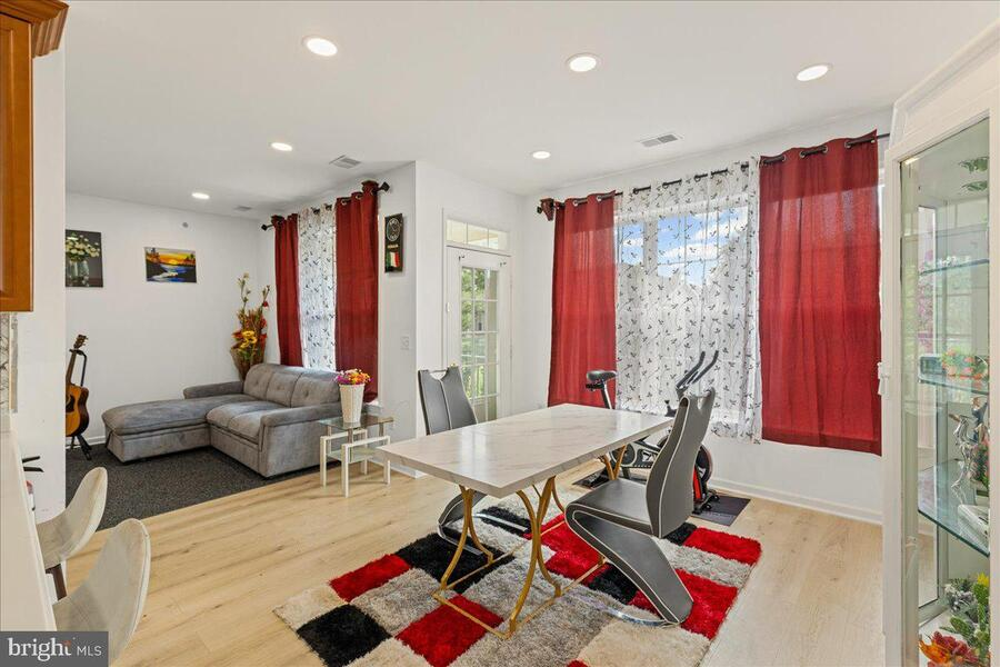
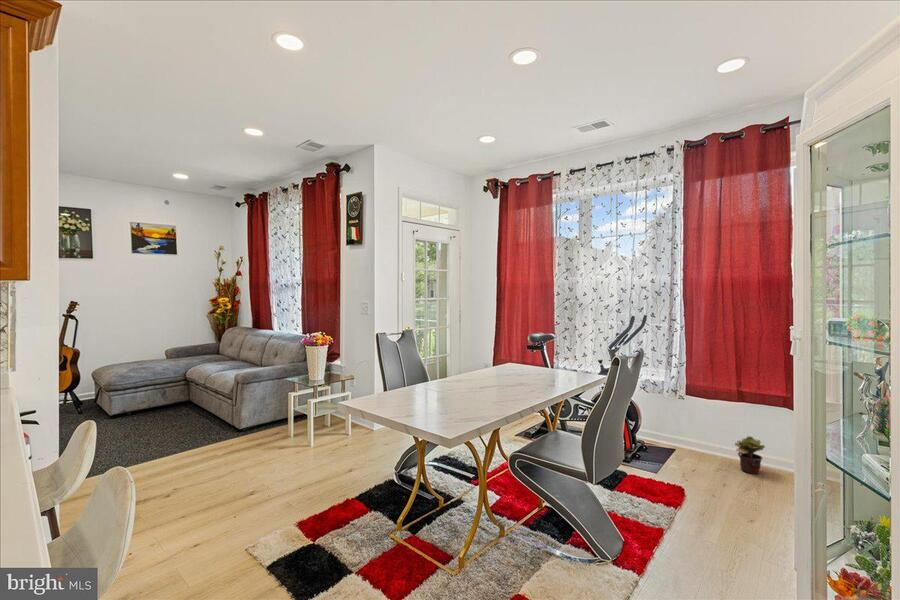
+ potted plant [734,435,766,475]
